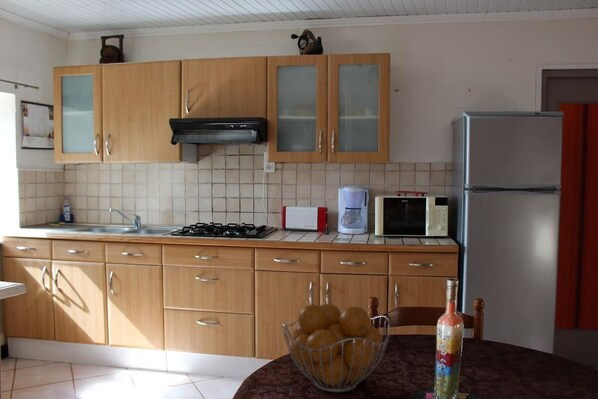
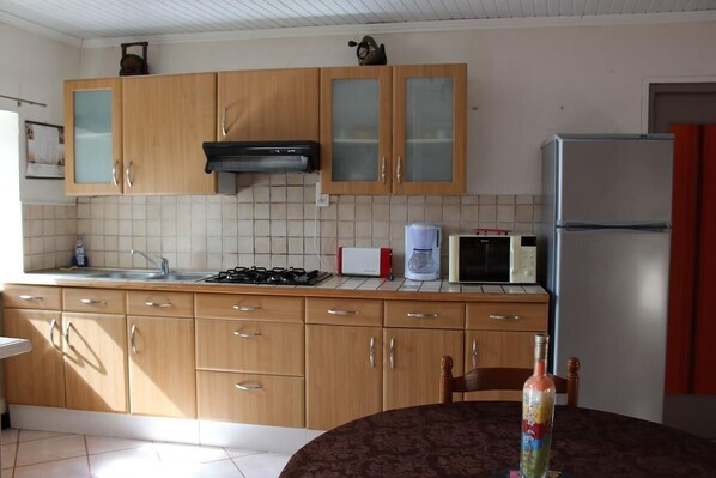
- fruit basket [281,303,391,393]
